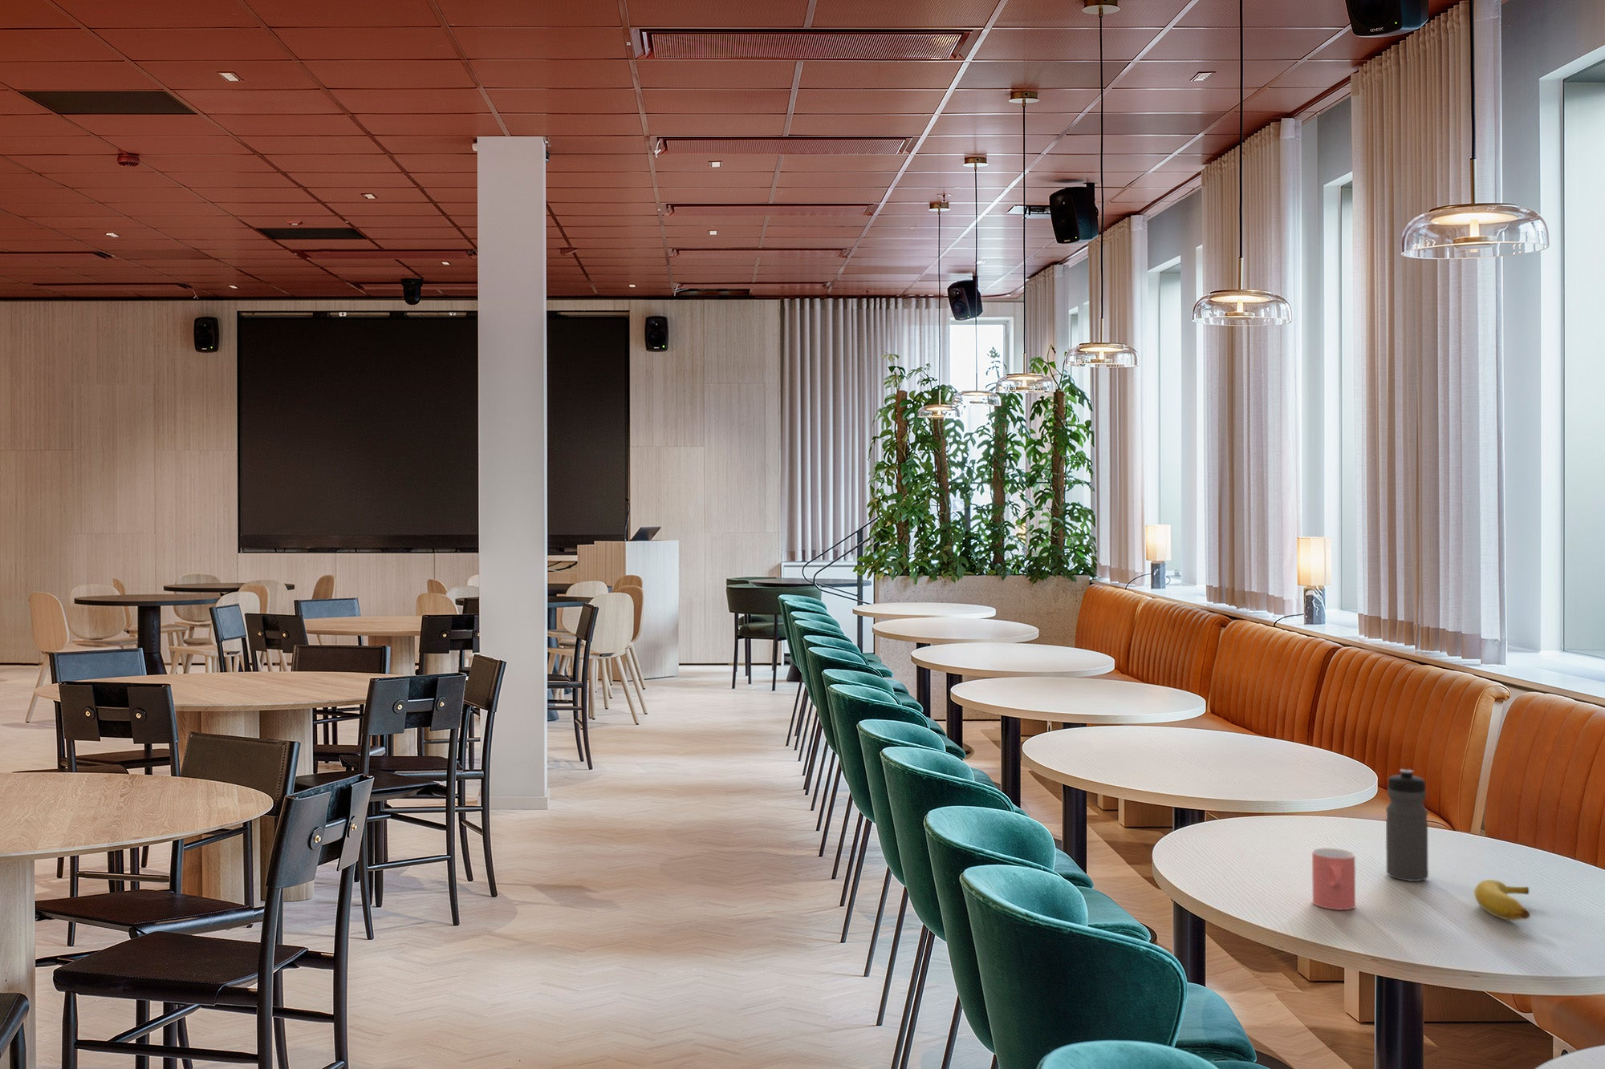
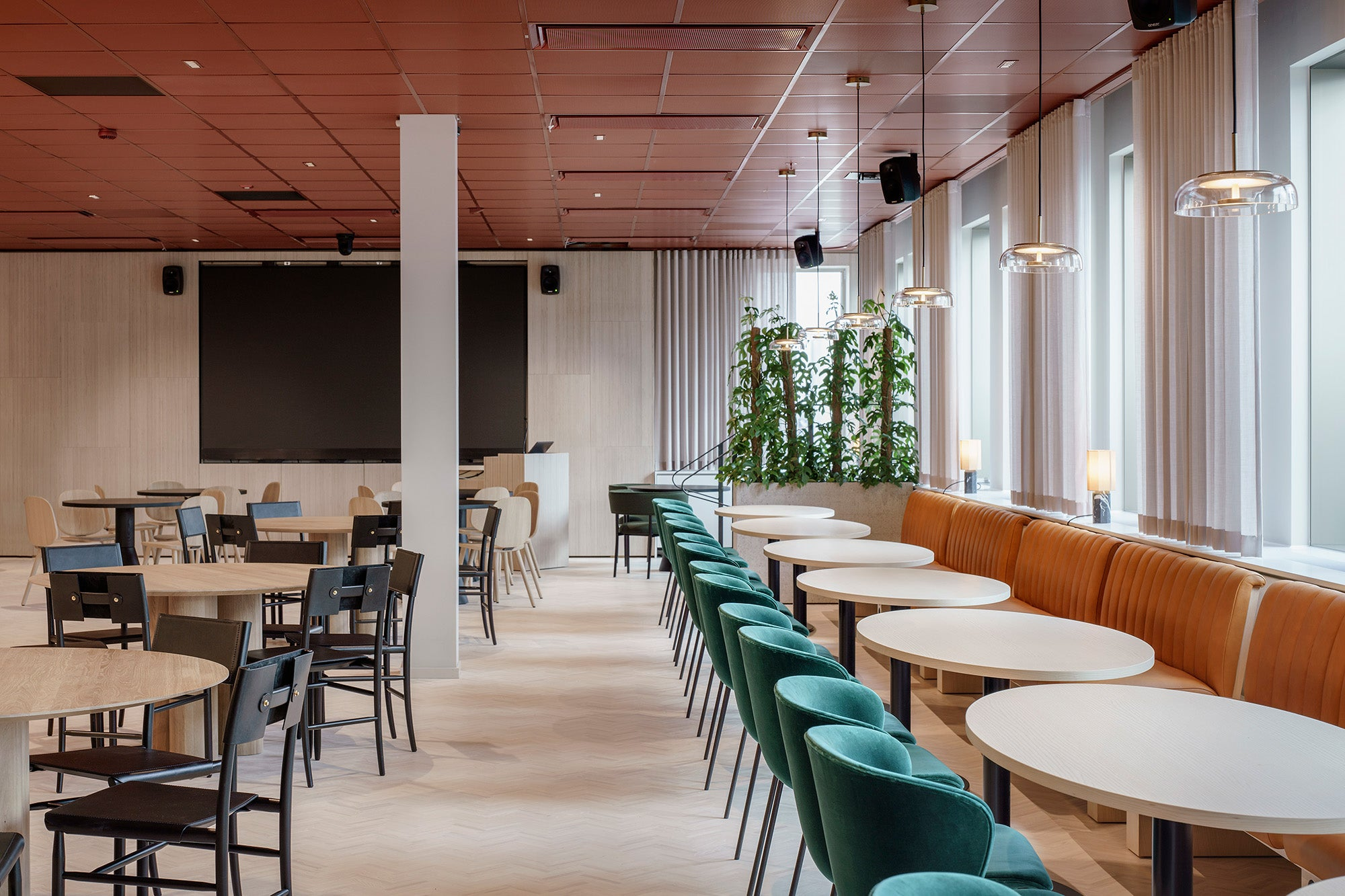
- water bottle [1385,768,1430,882]
- banana [1474,879,1531,921]
- cup [1311,847,1357,912]
